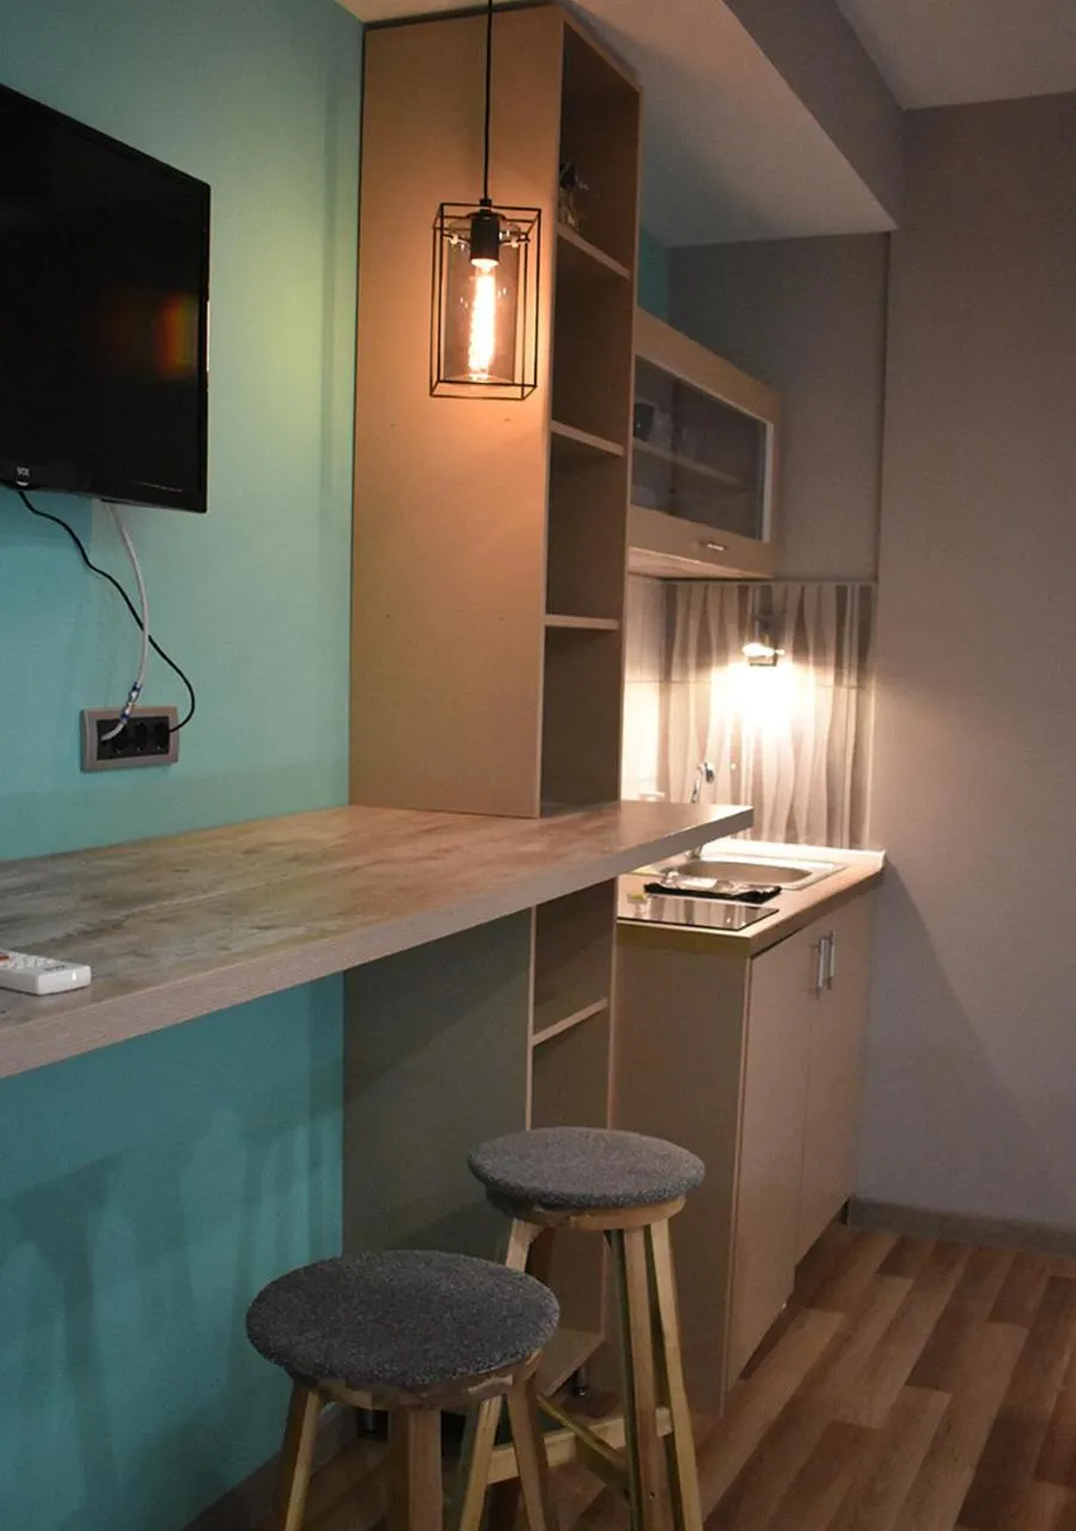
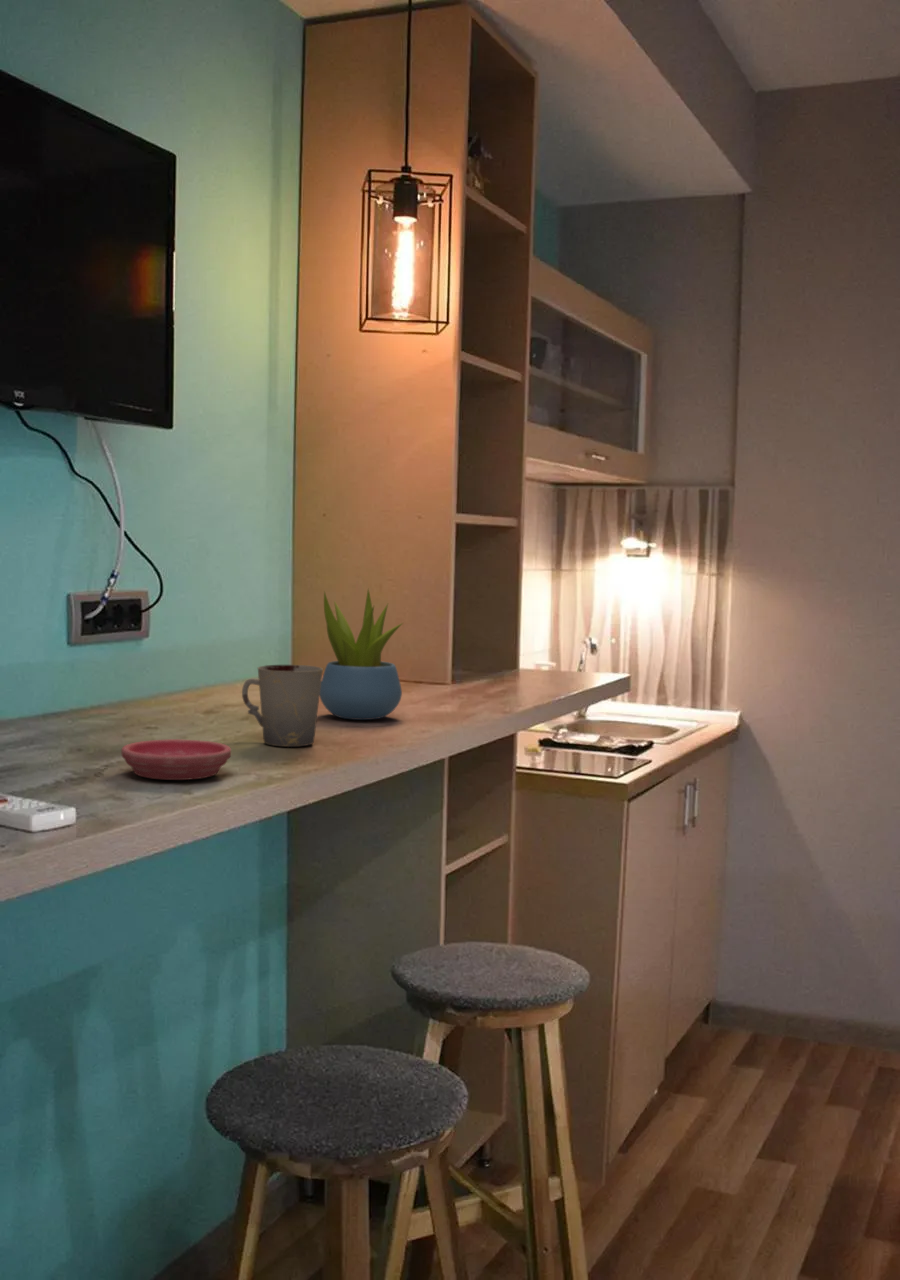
+ cup [241,664,324,748]
+ saucer [120,738,232,781]
+ succulent plant [319,588,404,721]
